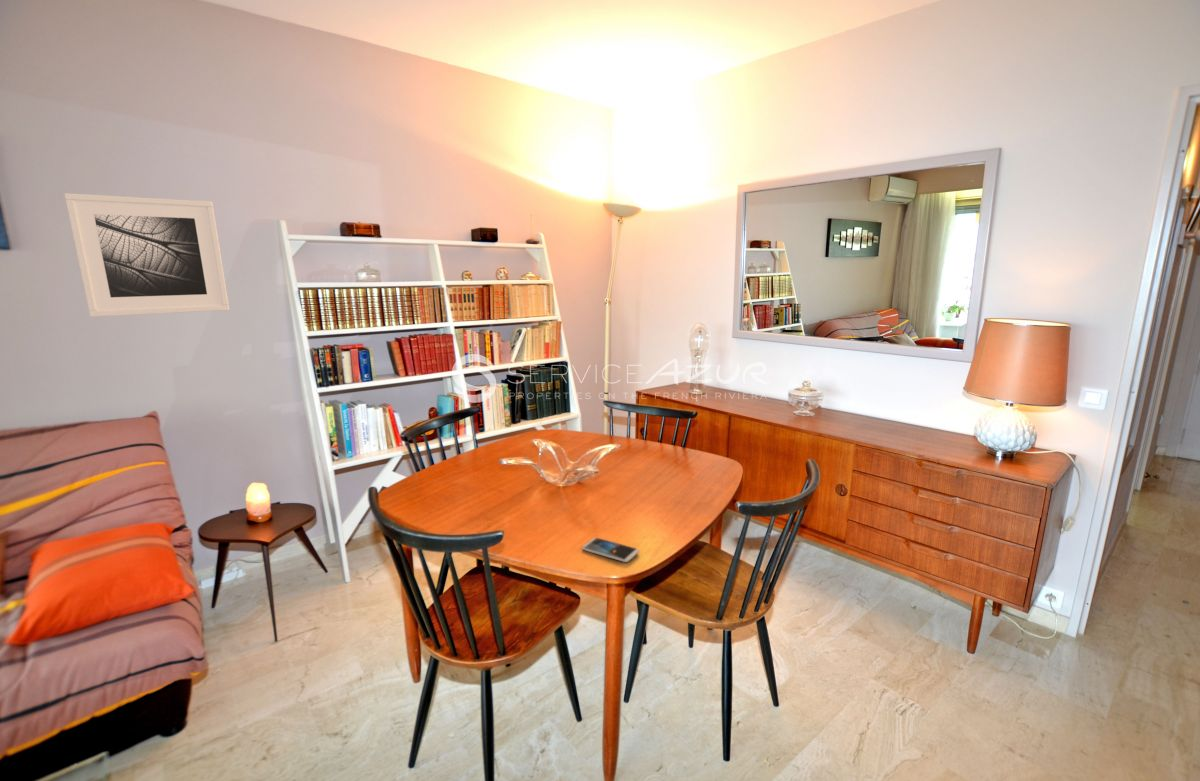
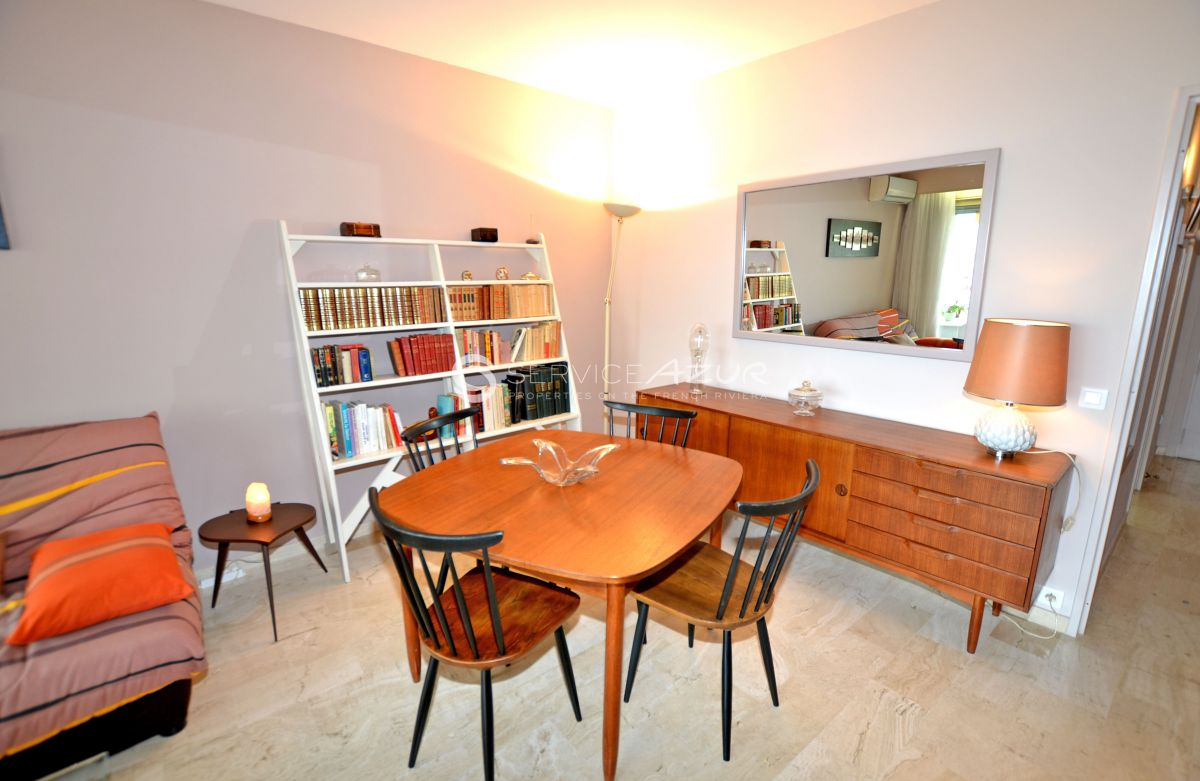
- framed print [63,192,230,318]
- smartphone [581,537,640,563]
